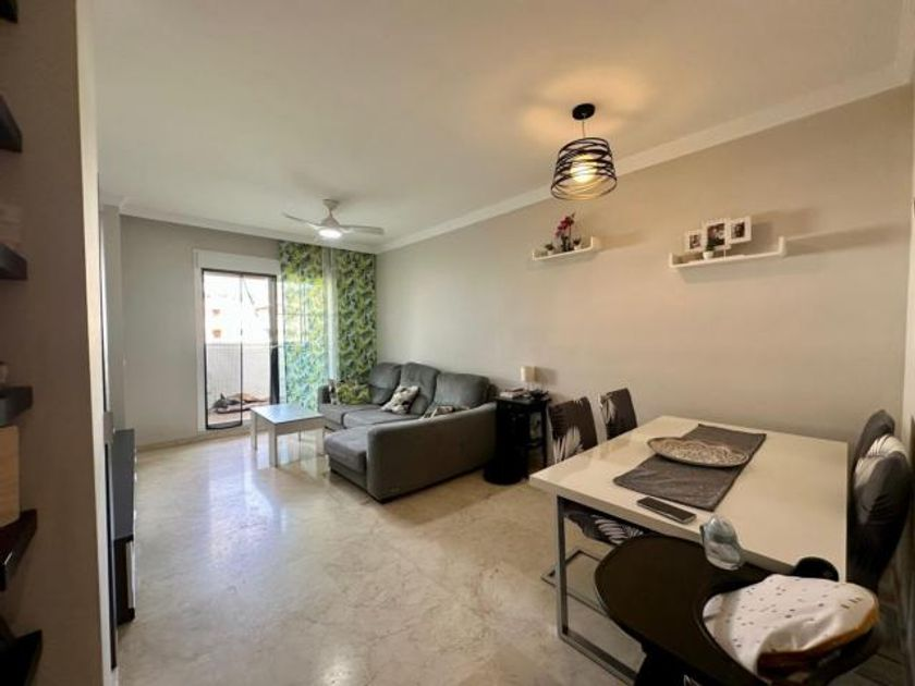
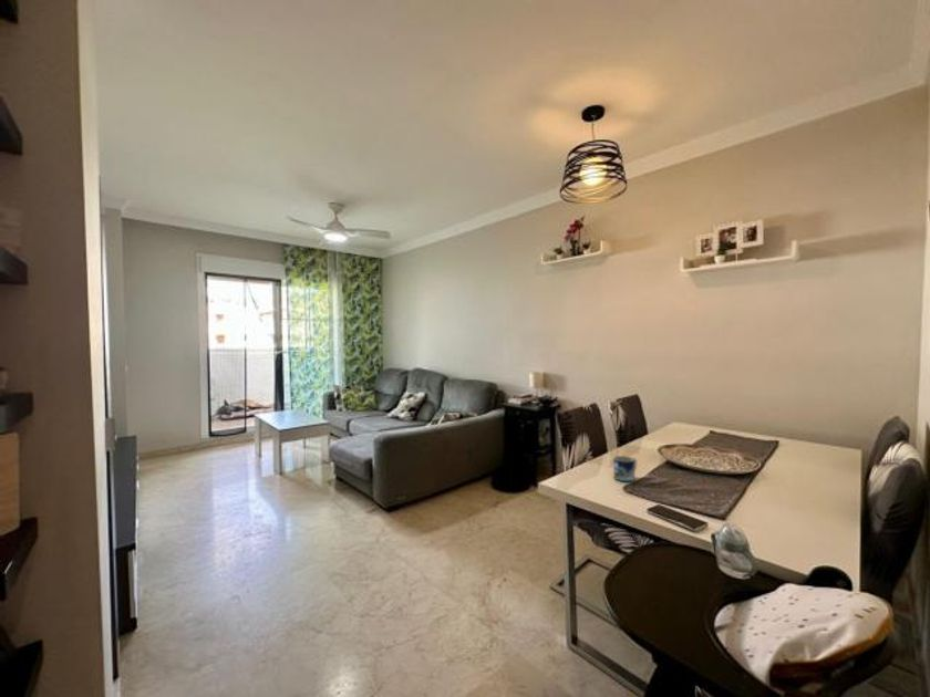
+ mug [612,455,639,482]
